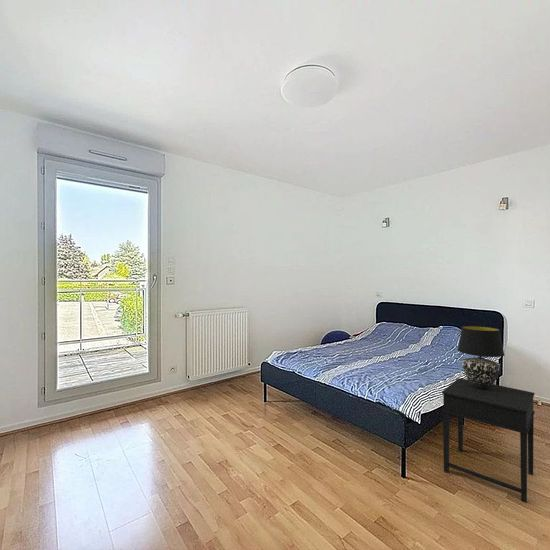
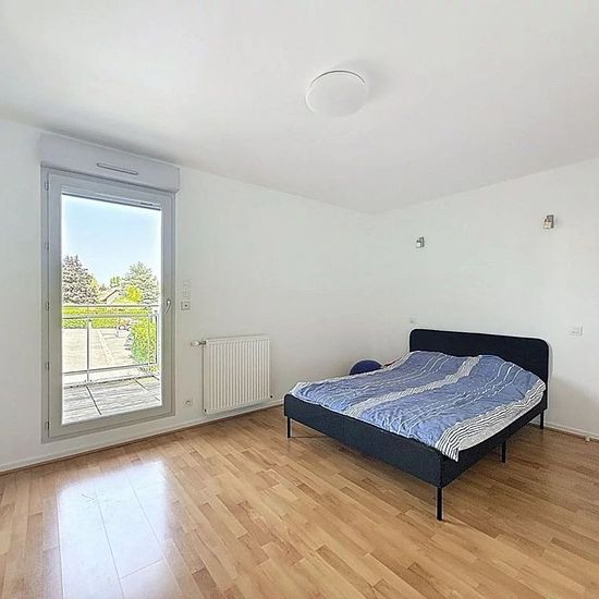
- table lamp [457,325,505,390]
- side table [441,377,536,503]
